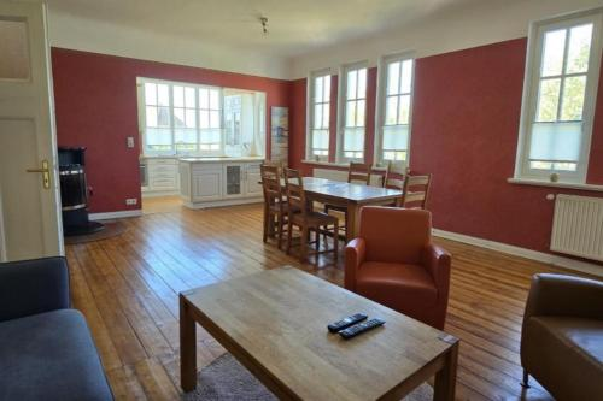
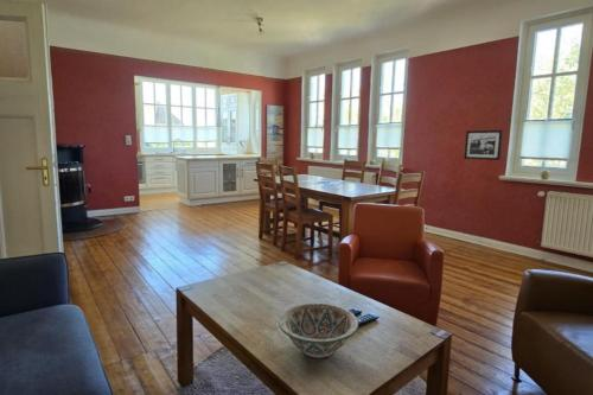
+ picture frame [463,129,504,161]
+ decorative bowl [278,301,359,359]
